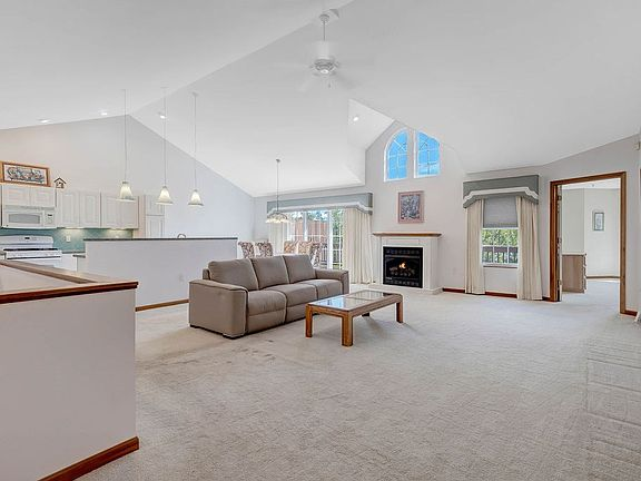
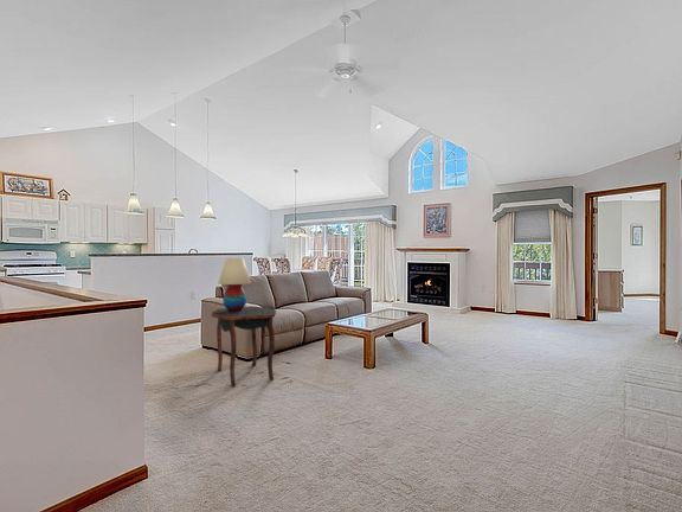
+ side table [211,306,277,388]
+ table lamp [218,257,252,312]
